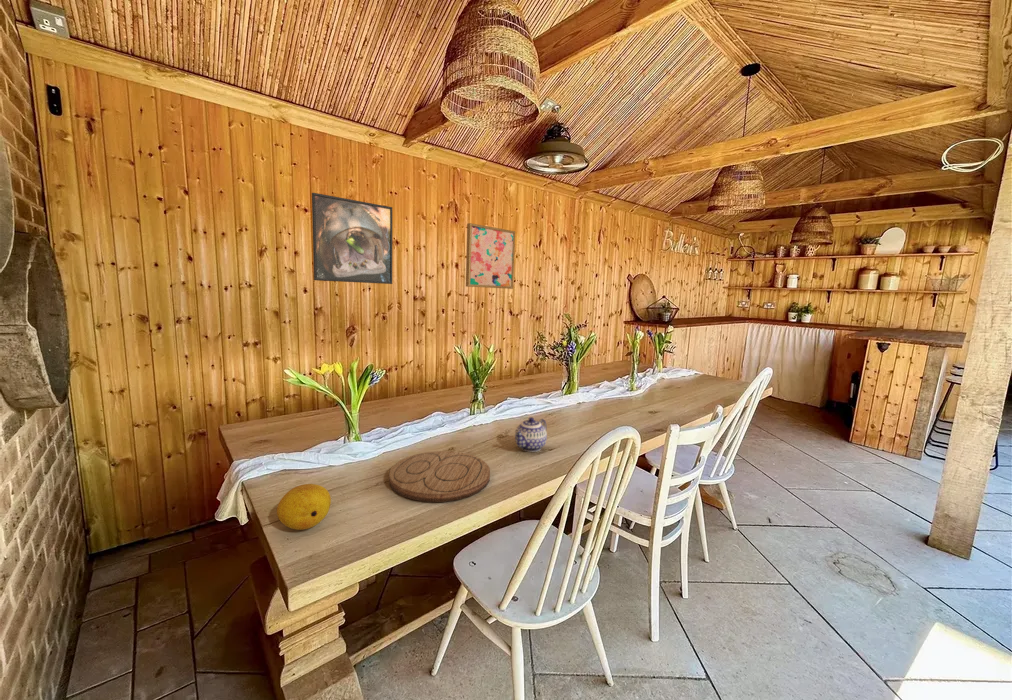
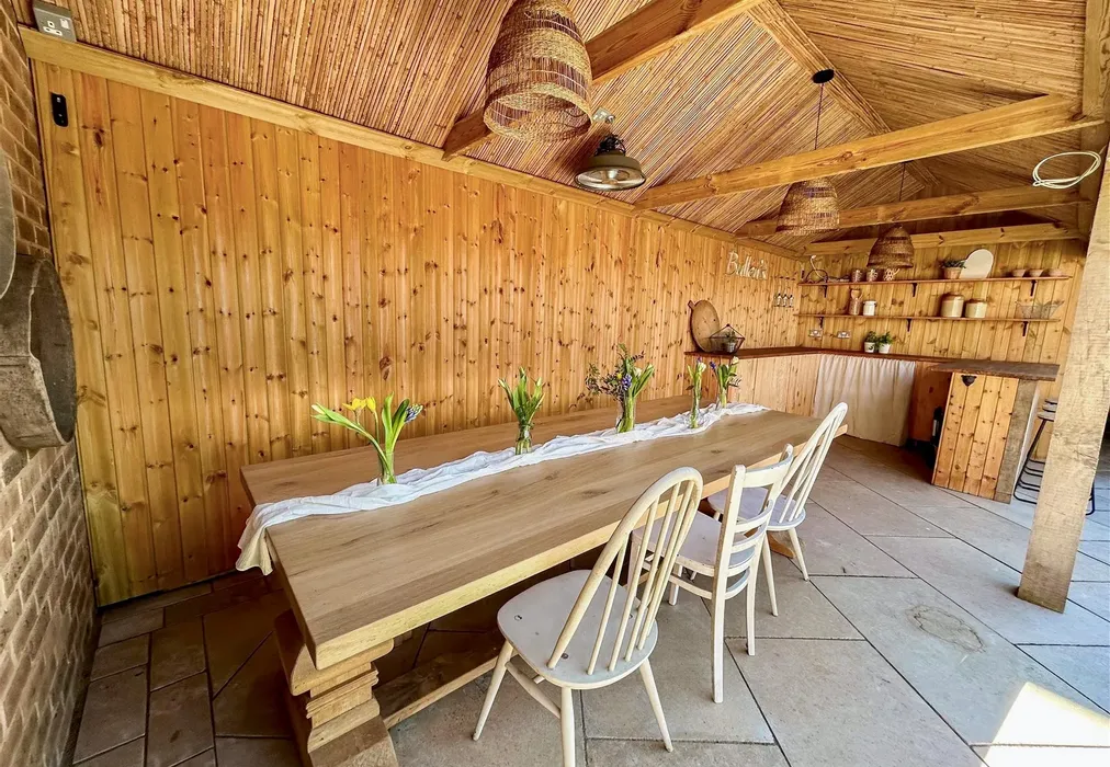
- cutting board [388,450,491,503]
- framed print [311,192,393,285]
- wall art [465,222,516,290]
- fruit [276,483,332,531]
- teapot [514,416,548,453]
